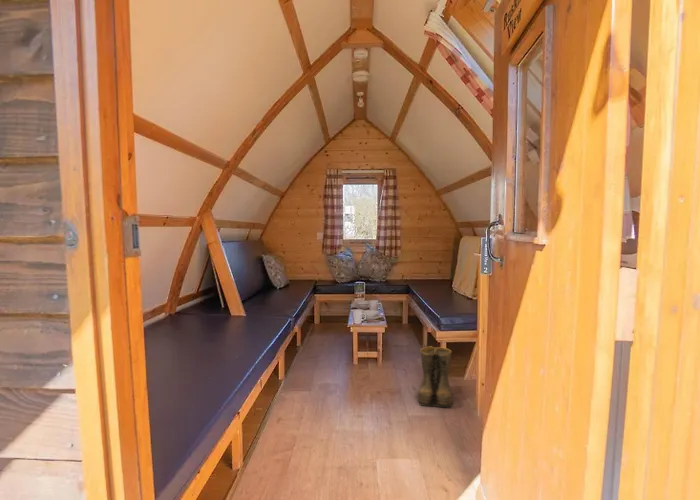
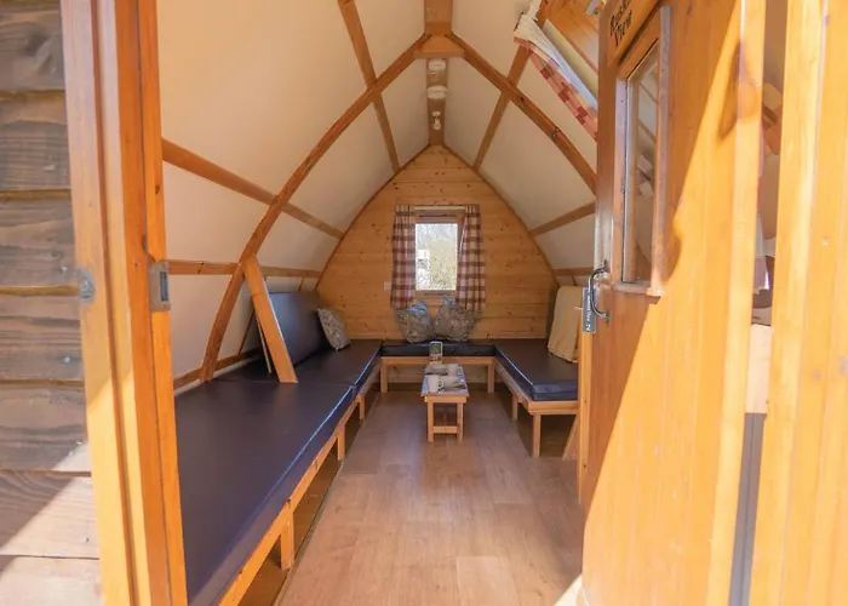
- boots [416,345,454,408]
